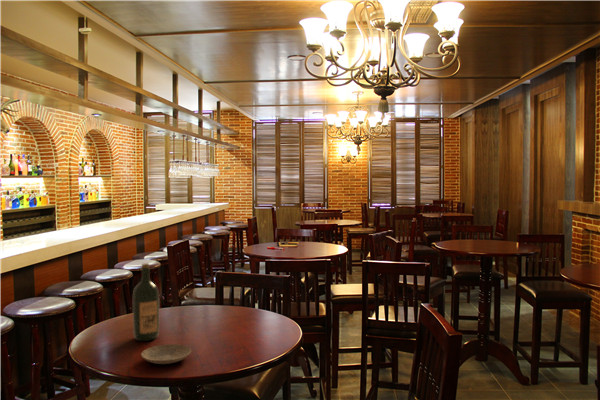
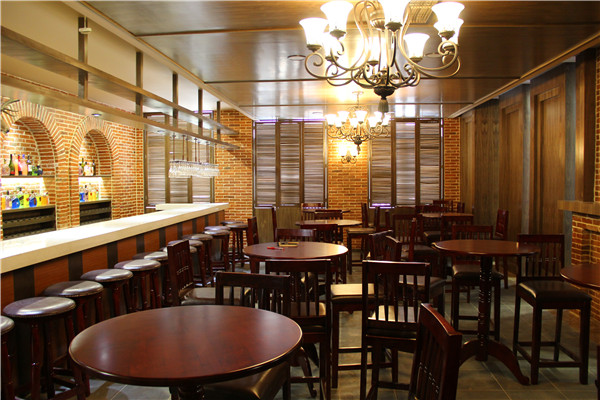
- plate [140,343,192,365]
- wine bottle [132,262,160,342]
